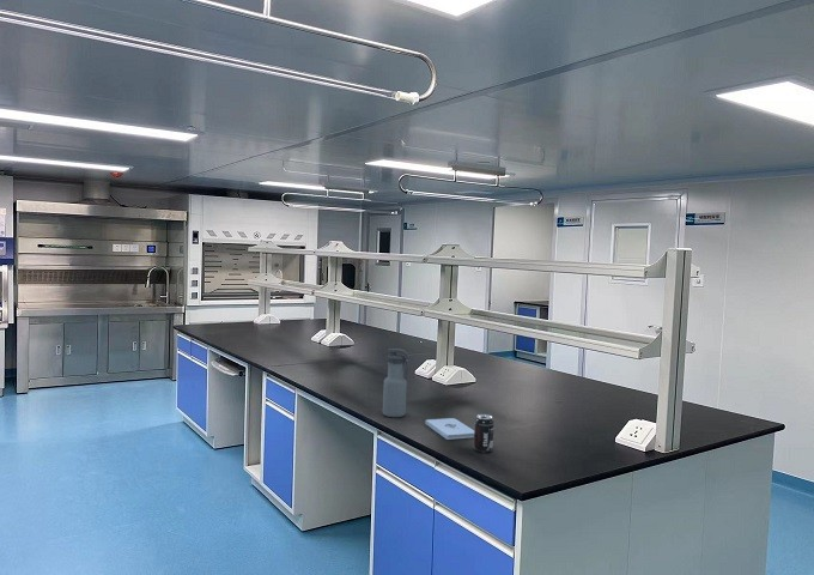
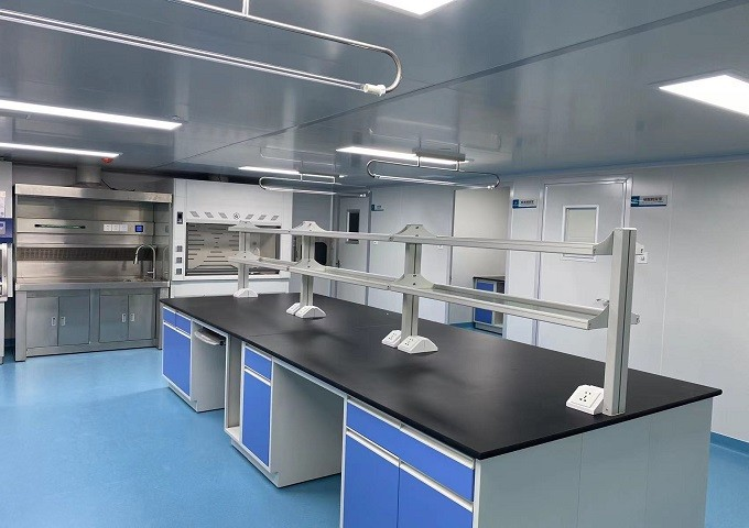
- beverage can [473,413,496,454]
- notepad [425,417,474,441]
- water bottle [382,347,411,418]
